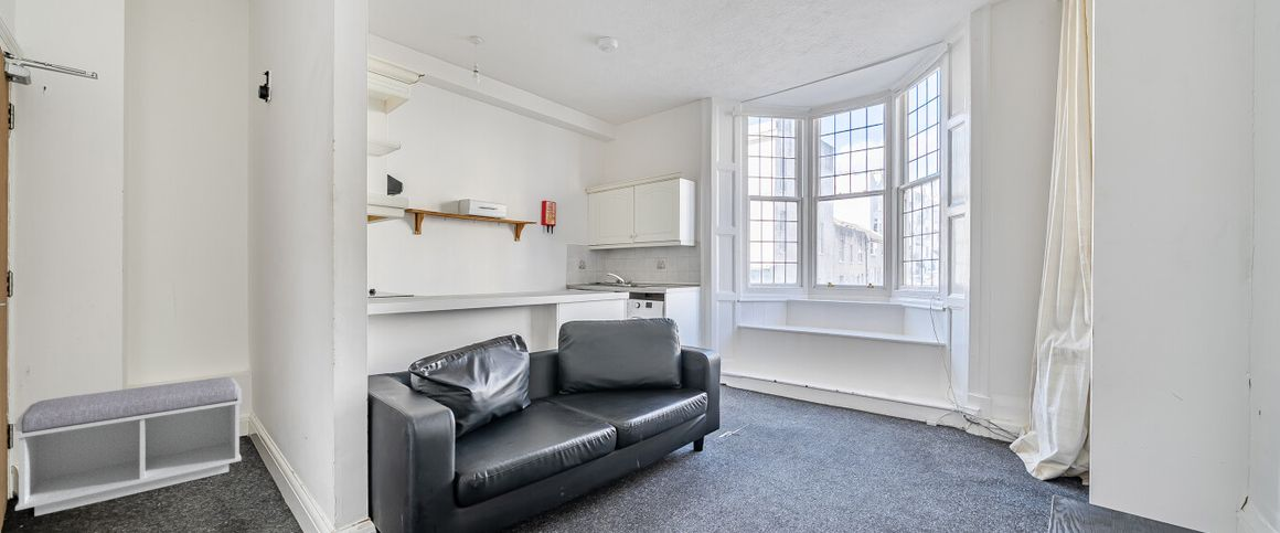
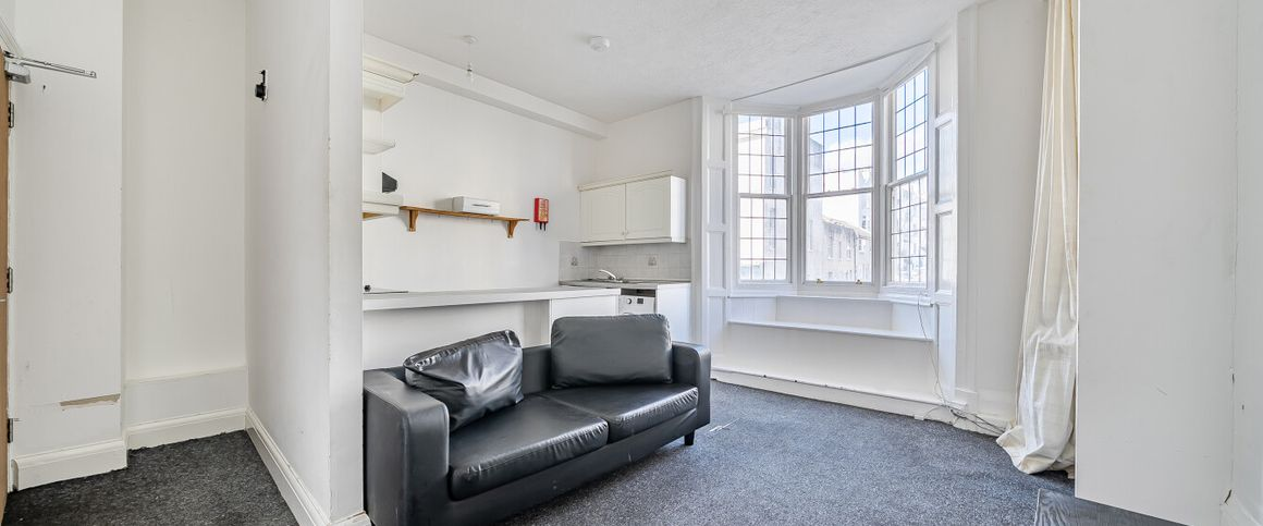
- bench [14,376,243,518]
